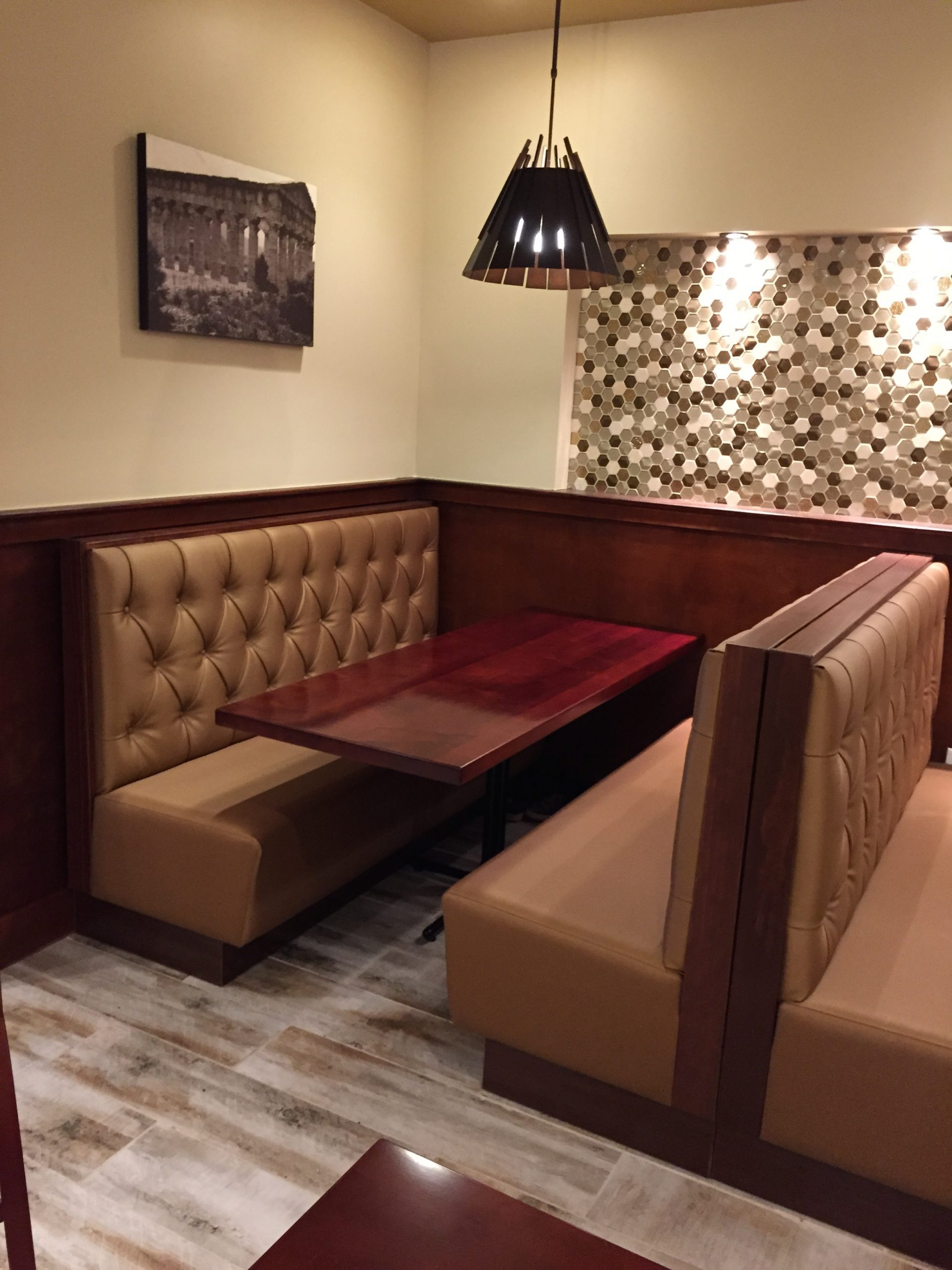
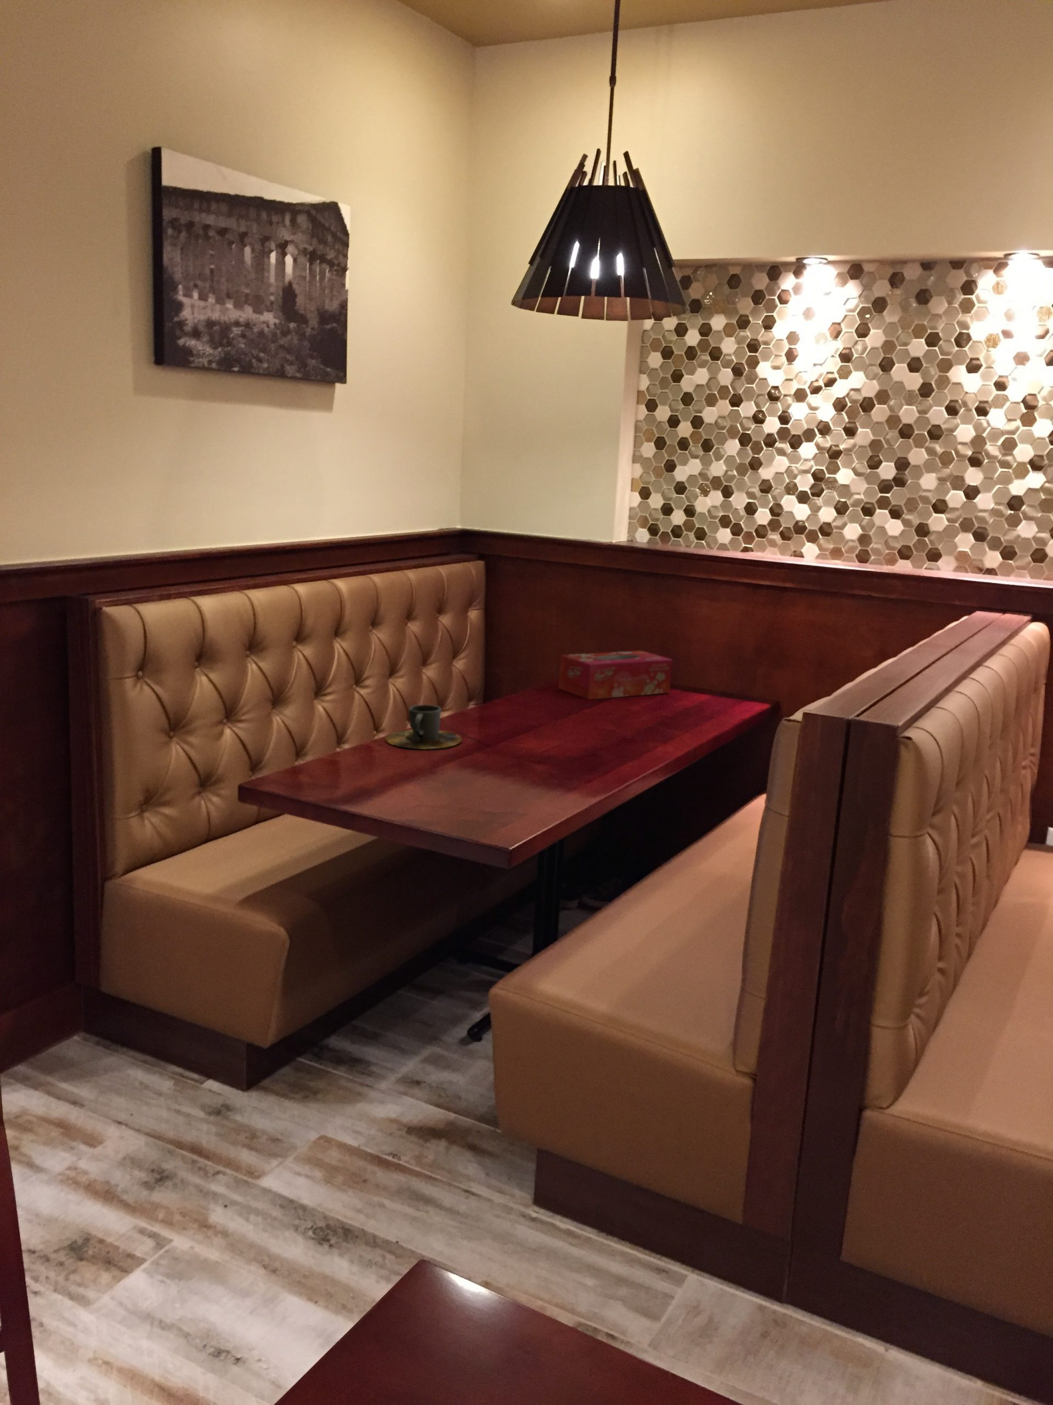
+ tissue box [559,649,673,700]
+ cup [385,704,462,750]
